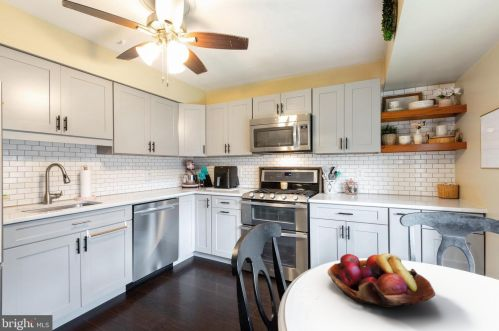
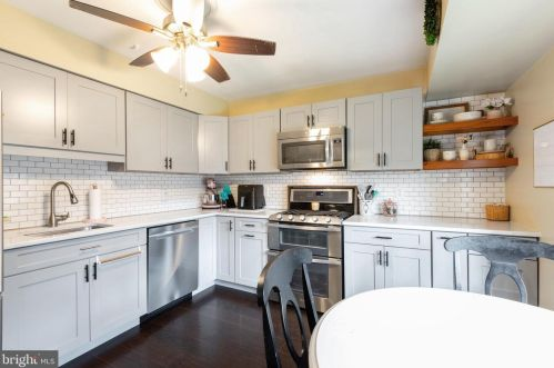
- fruit basket [327,252,436,308]
